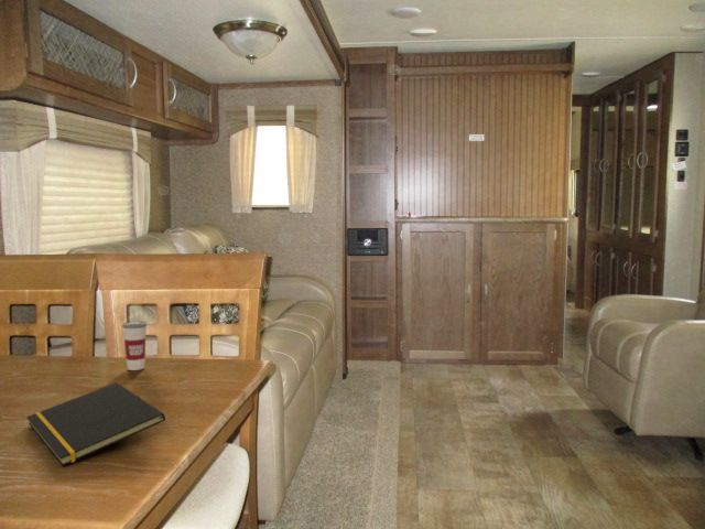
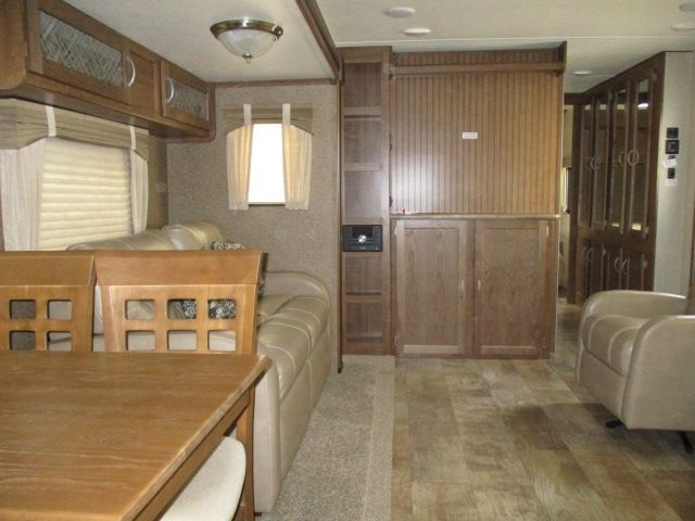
- cup [121,307,148,371]
- notepad [25,381,166,467]
